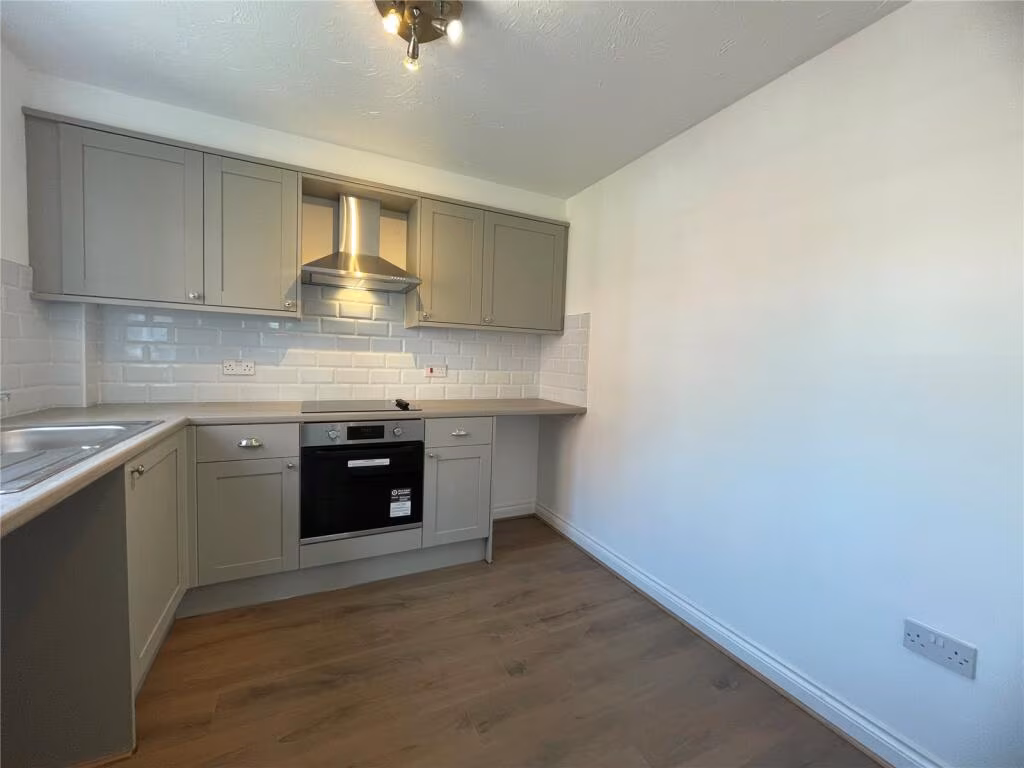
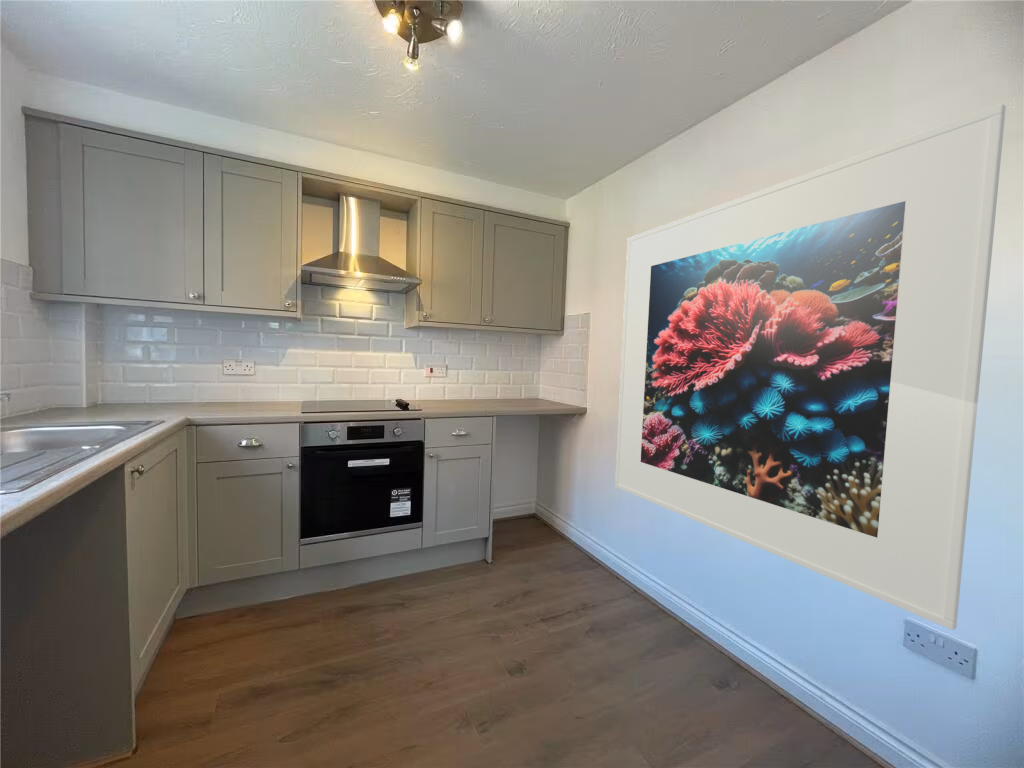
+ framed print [614,103,1007,631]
